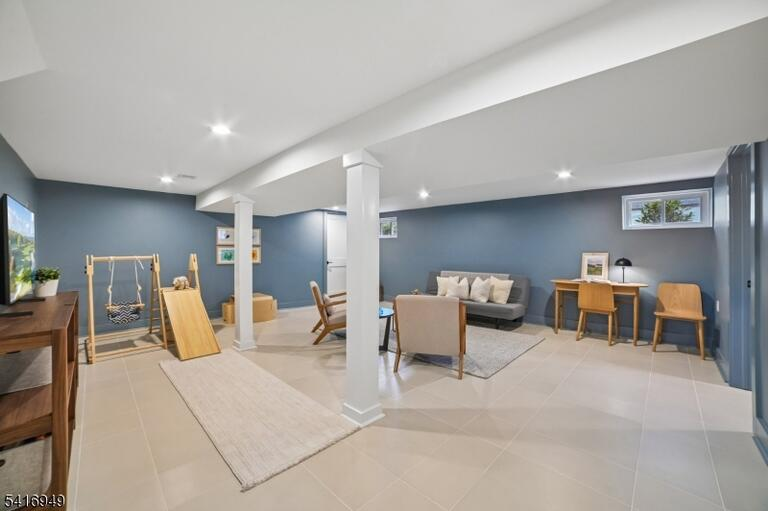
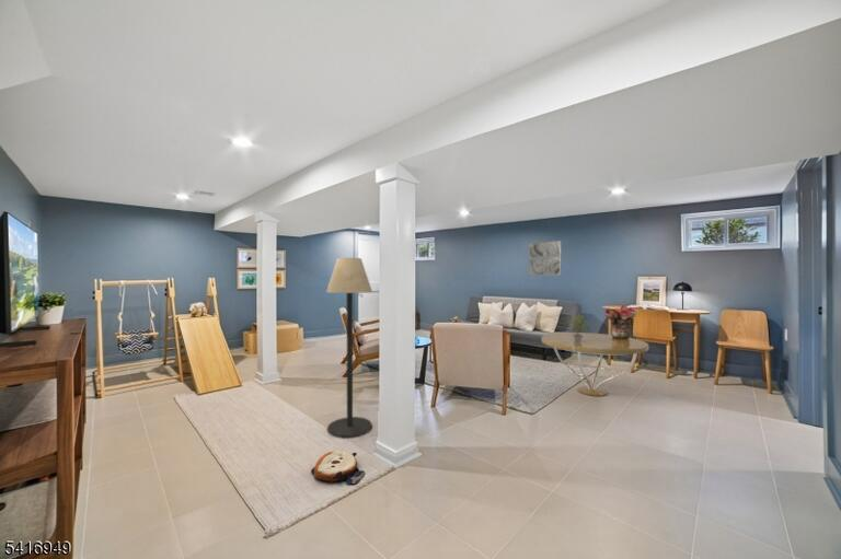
+ plush toy [310,450,366,485]
+ wall art [528,240,562,277]
+ bouquet [603,303,637,339]
+ floor lamp [325,257,373,439]
+ potted plant [566,310,591,342]
+ coffee table [541,331,649,397]
